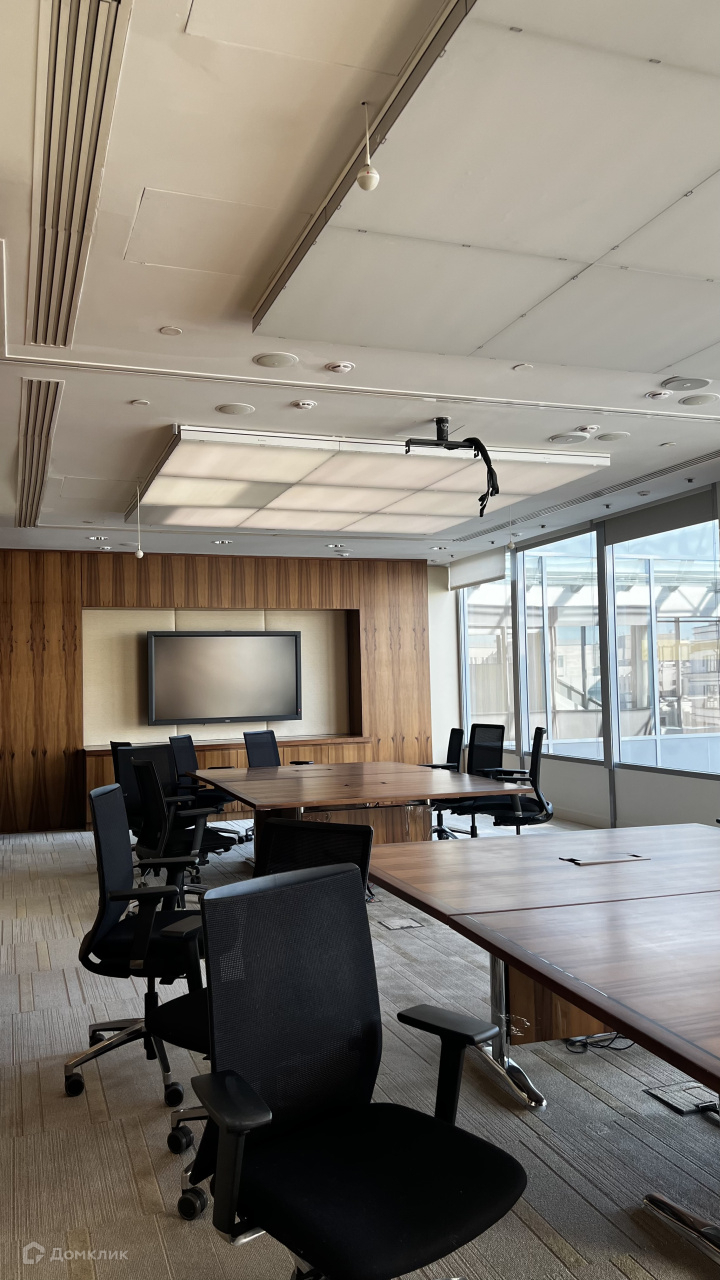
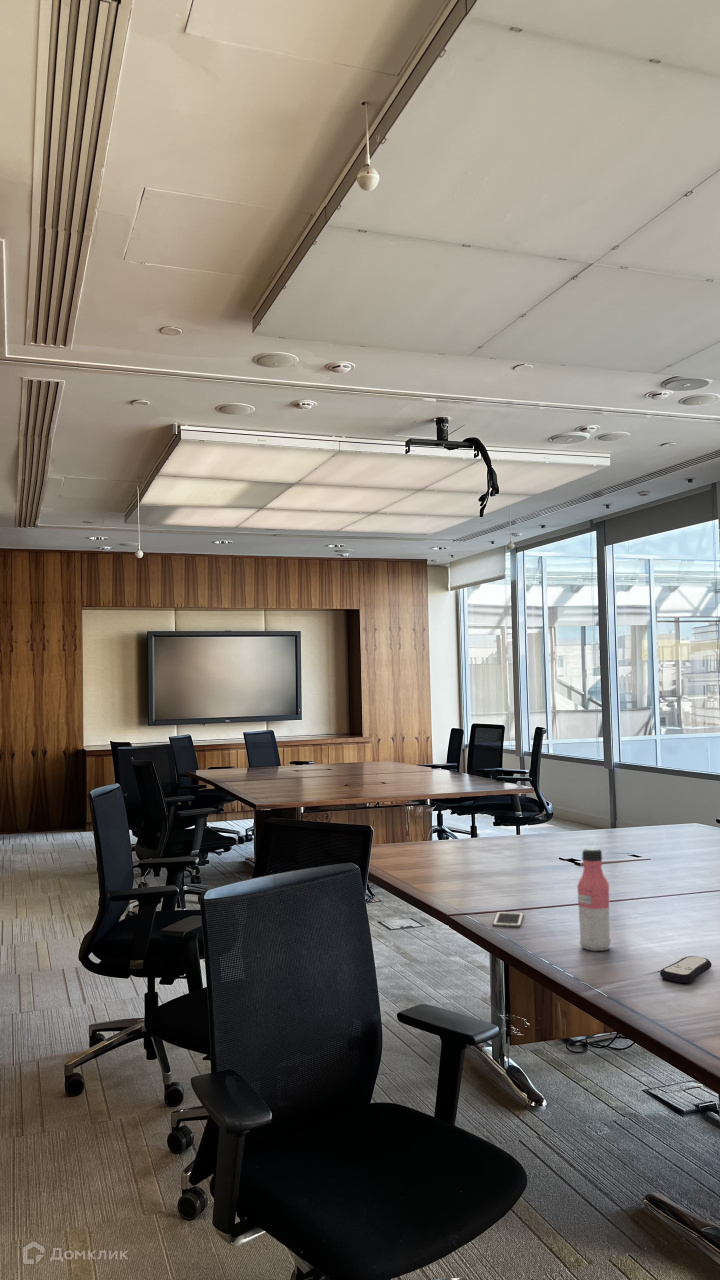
+ remote control [659,955,713,984]
+ water bottle [576,847,612,952]
+ cell phone [492,911,524,929]
